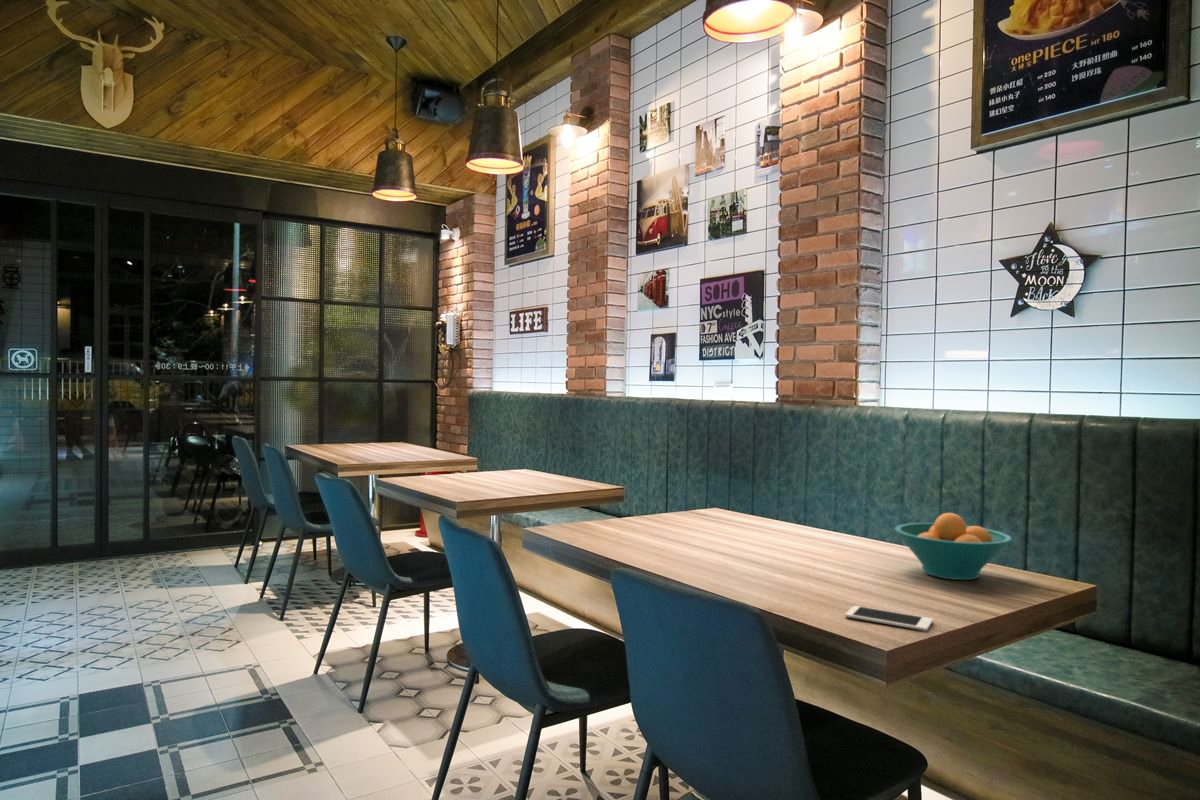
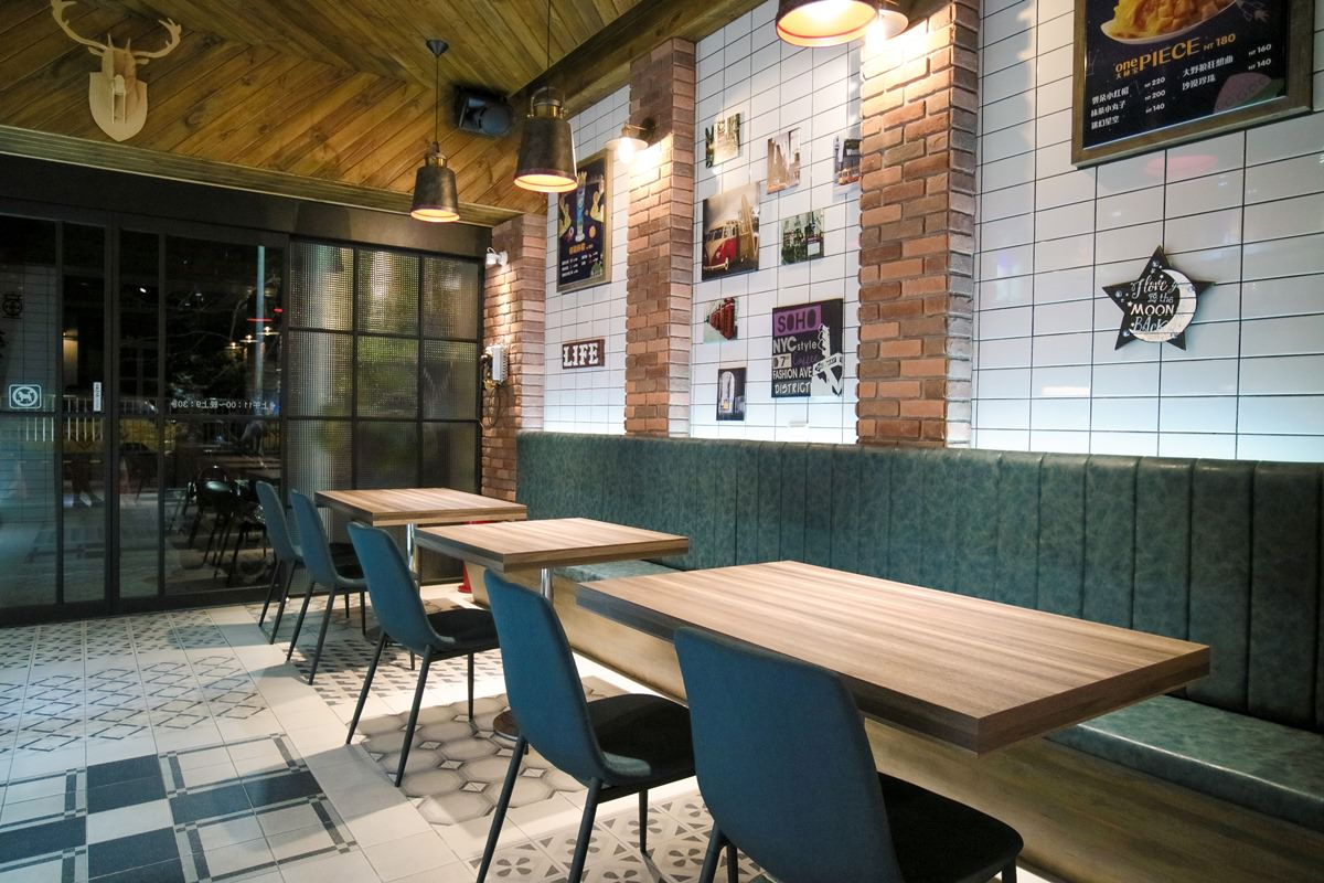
- cell phone [844,605,934,632]
- fruit bowl [894,512,1013,581]
